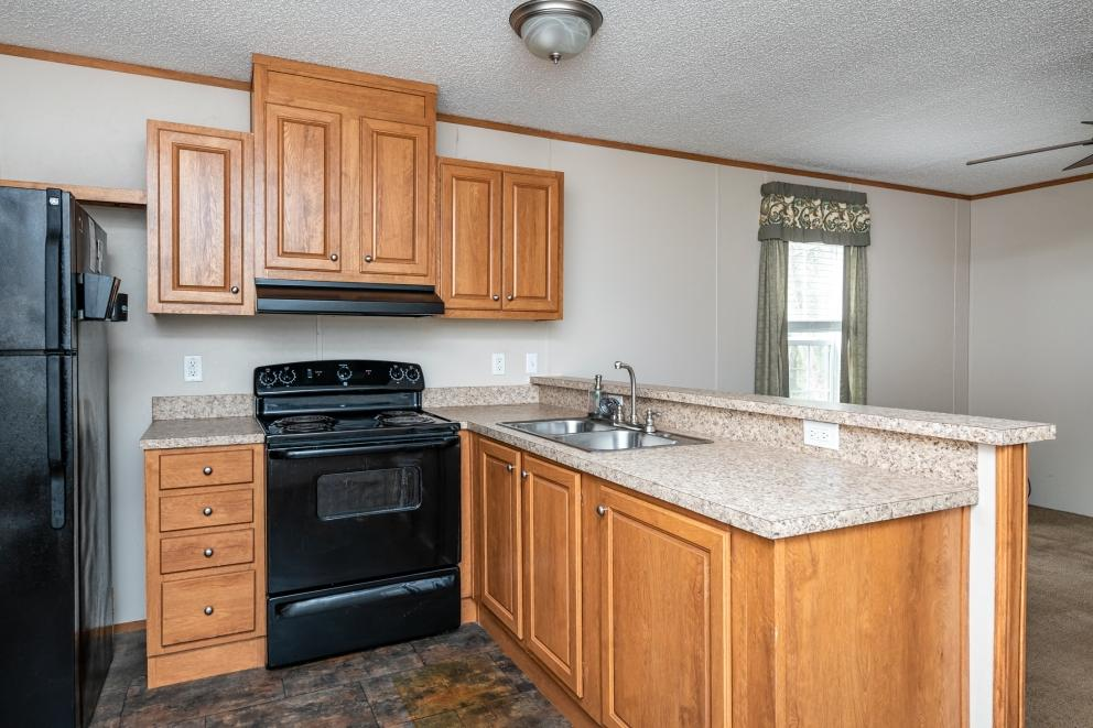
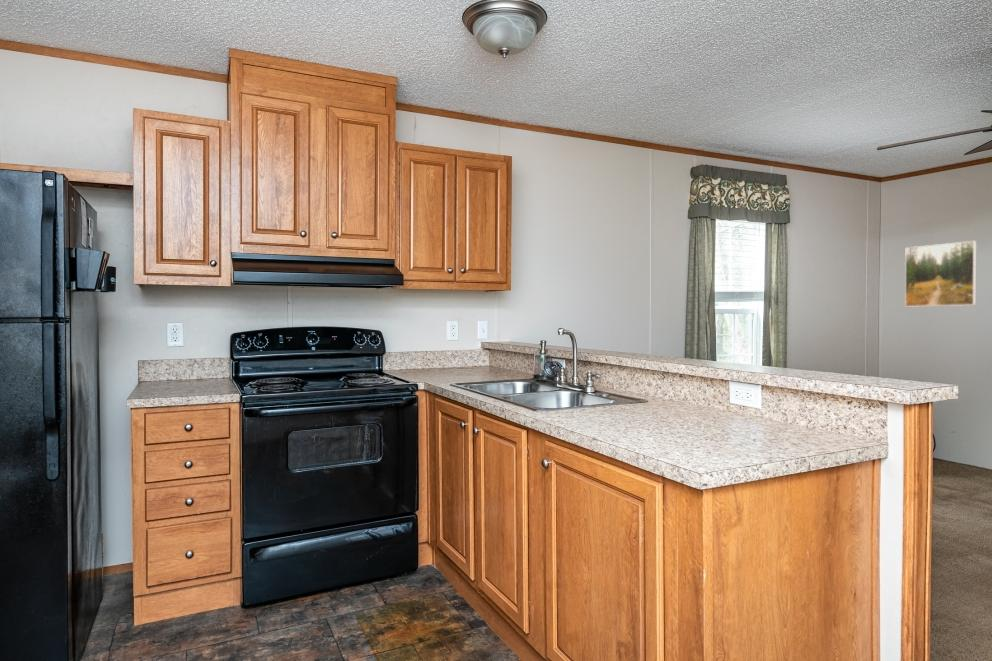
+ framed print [904,240,977,308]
